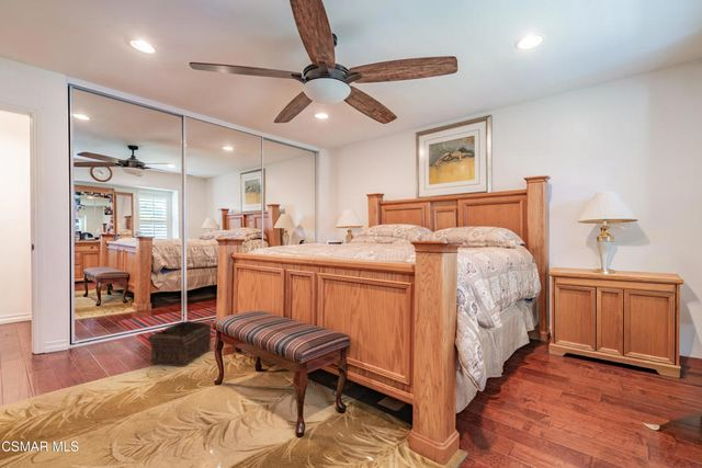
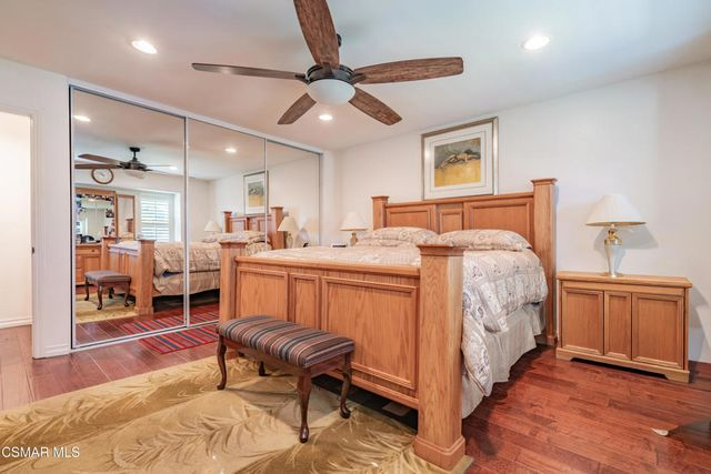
- basket [140,320,212,367]
